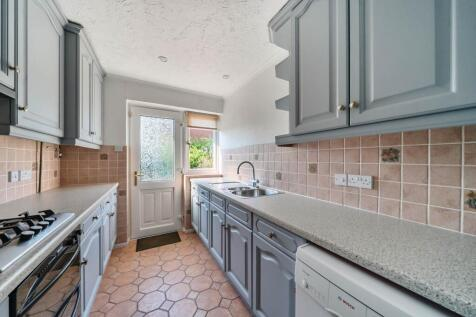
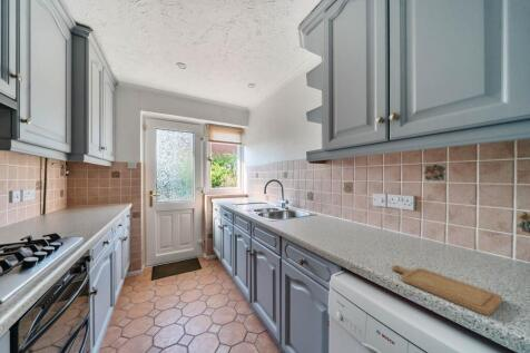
+ chopping board [391,264,503,316]
